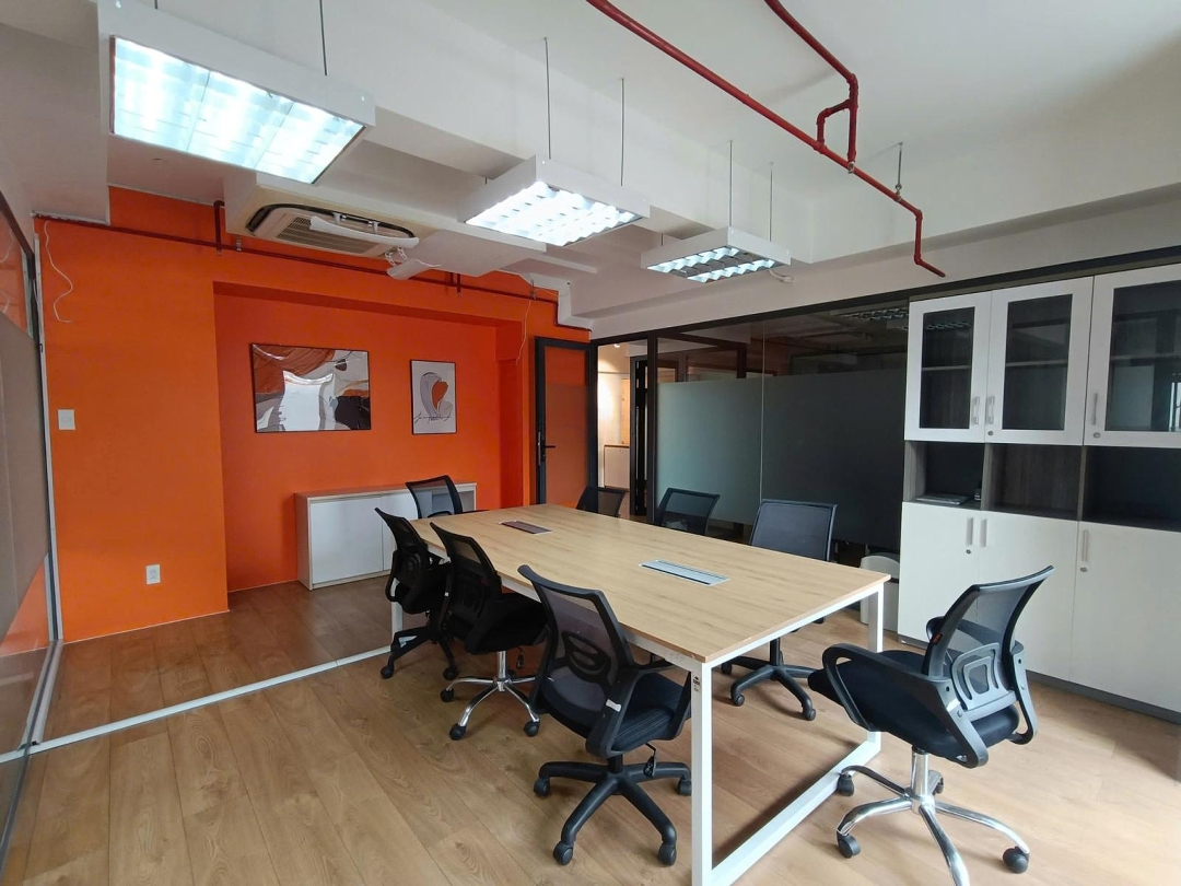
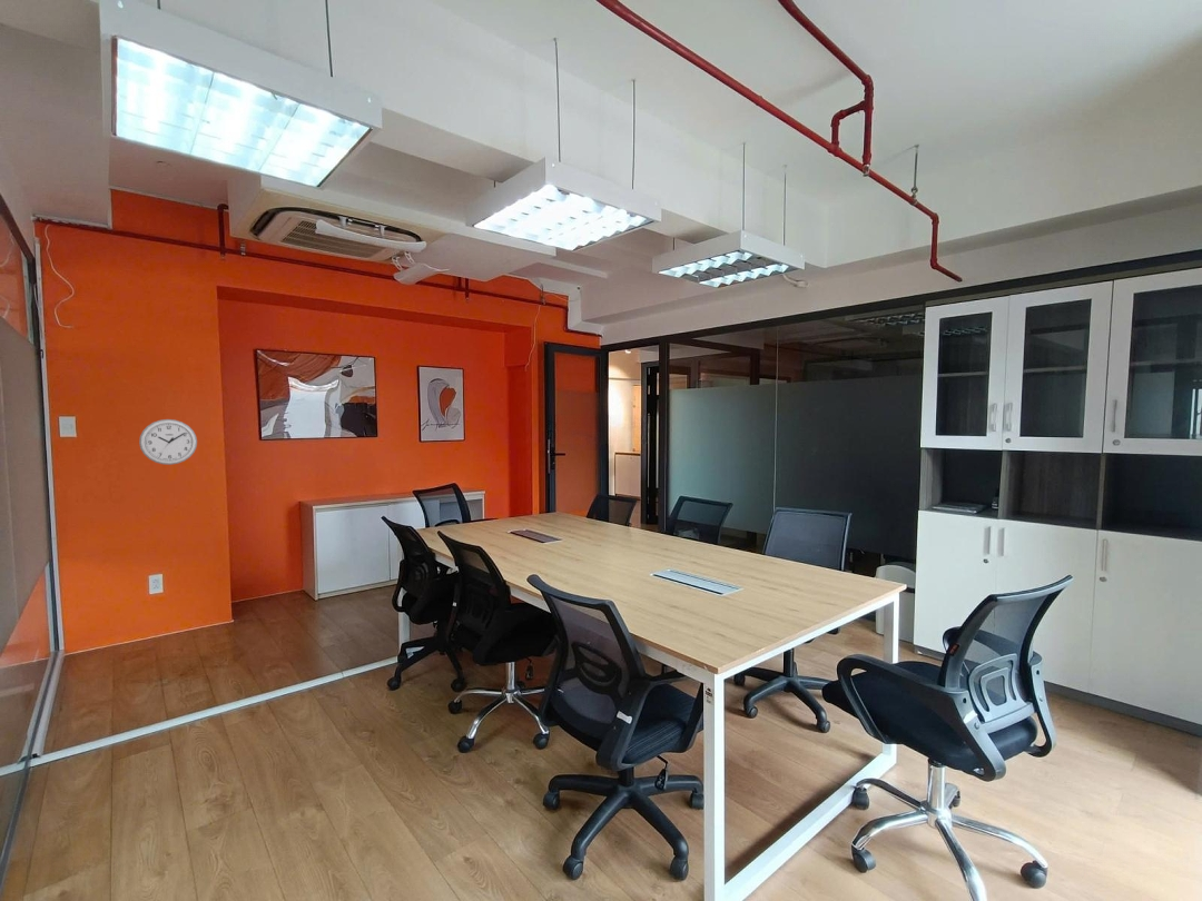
+ wall clock [138,418,198,466]
